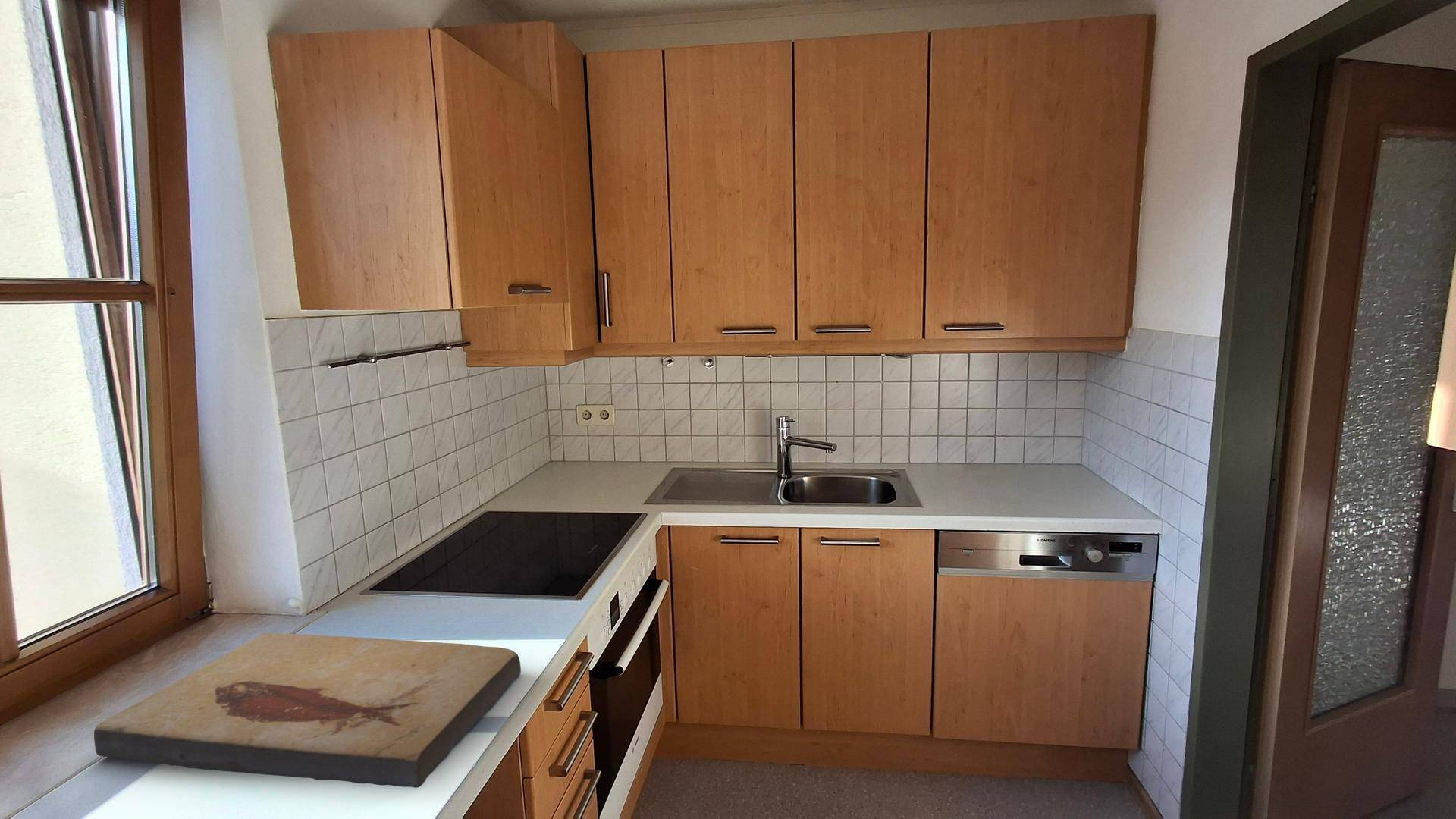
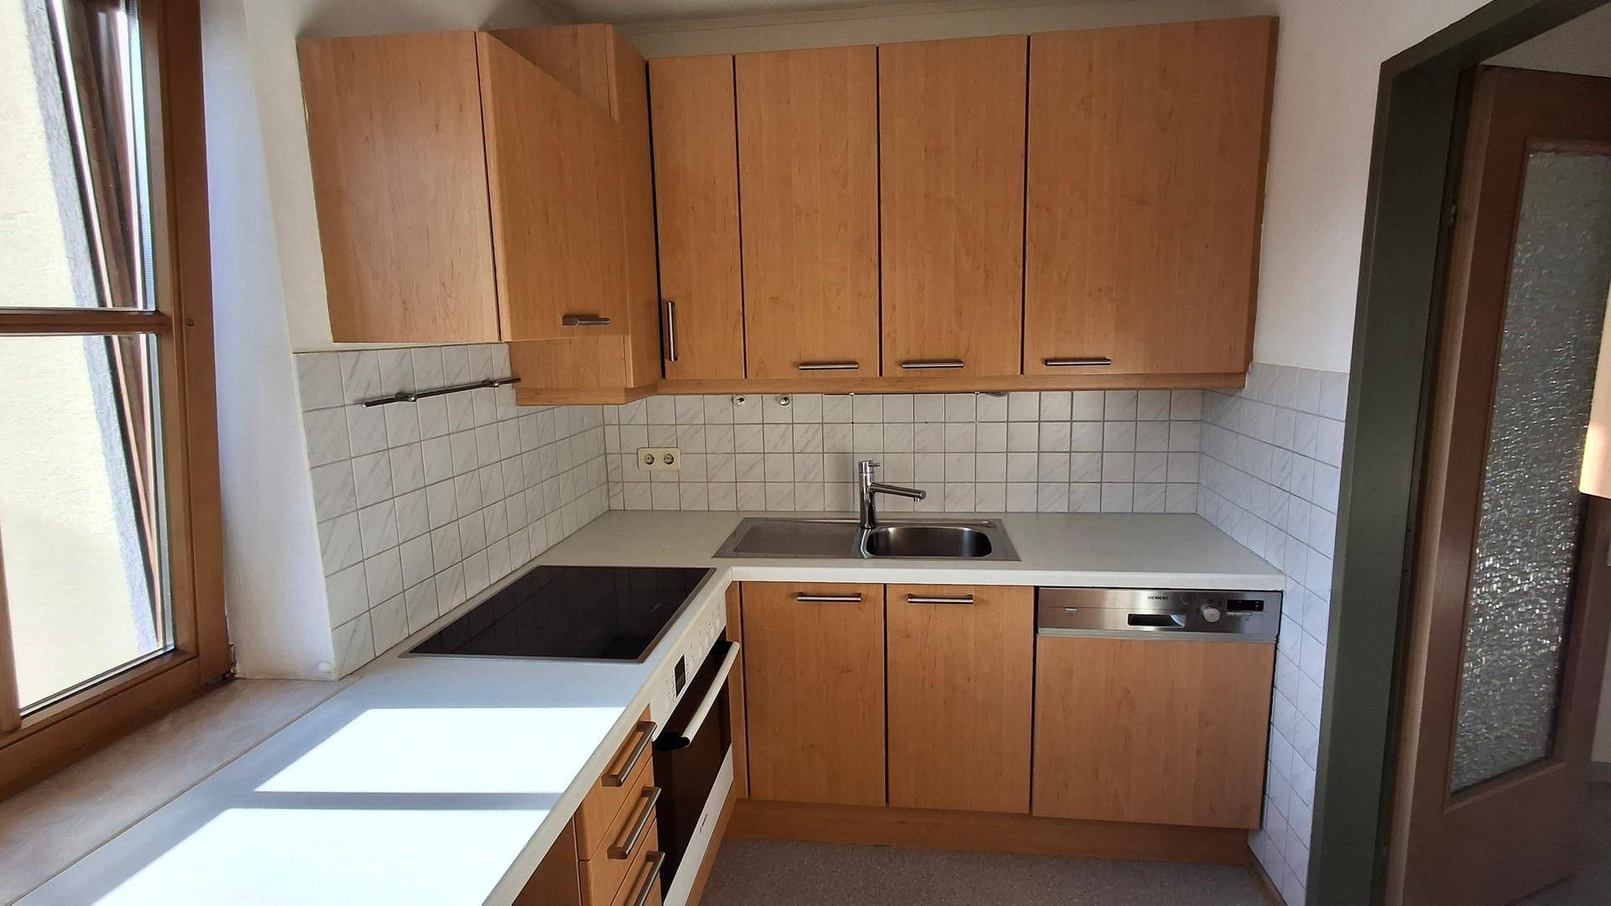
- fish fossil [93,632,522,789]
